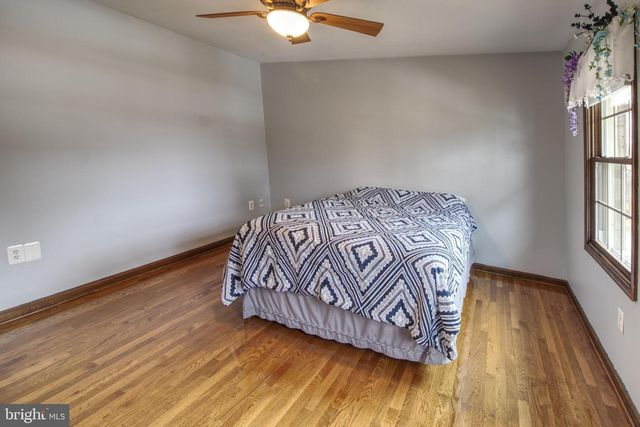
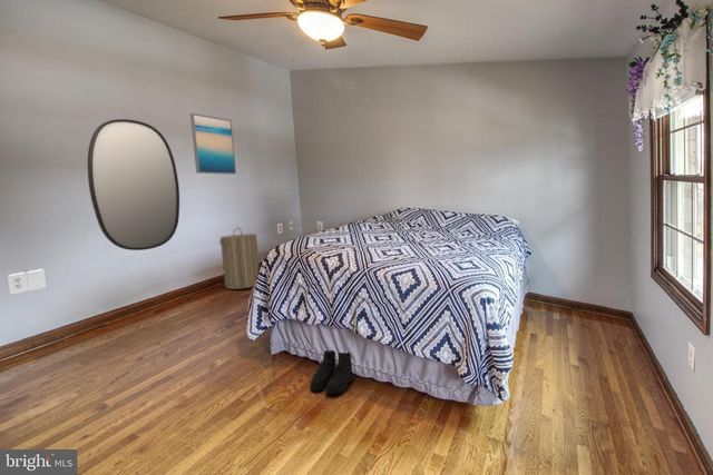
+ home mirror [87,118,180,251]
+ boots [309,348,353,396]
+ laundry hamper [218,227,261,290]
+ wall art [189,112,237,176]
